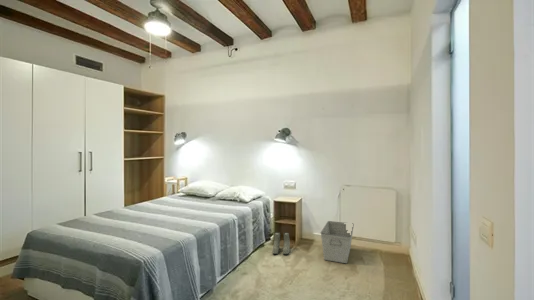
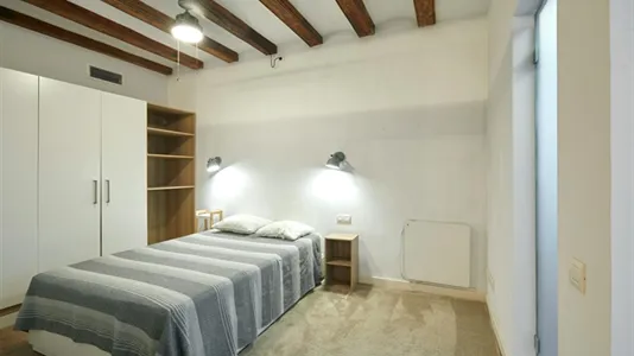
- storage bin [320,220,355,264]
- boots [272,231,291,255]
